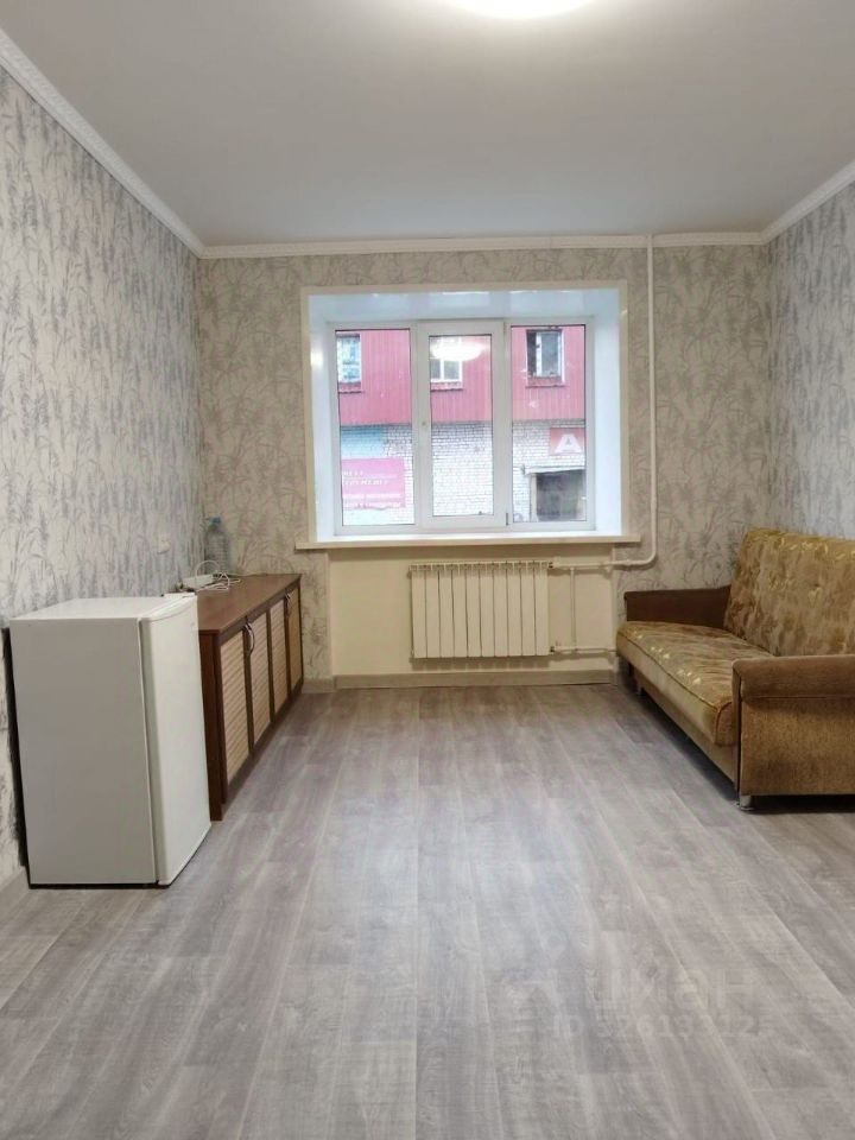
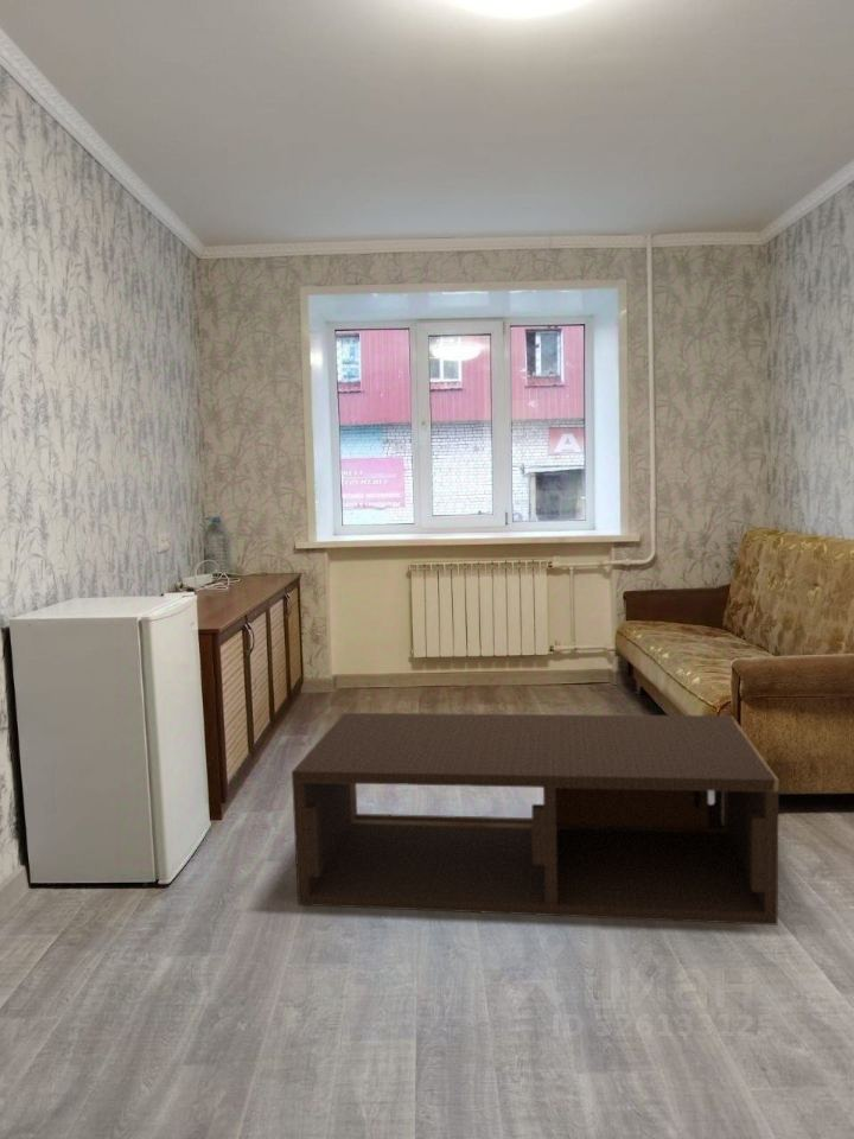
+ coffee table [291,712,780,927]
